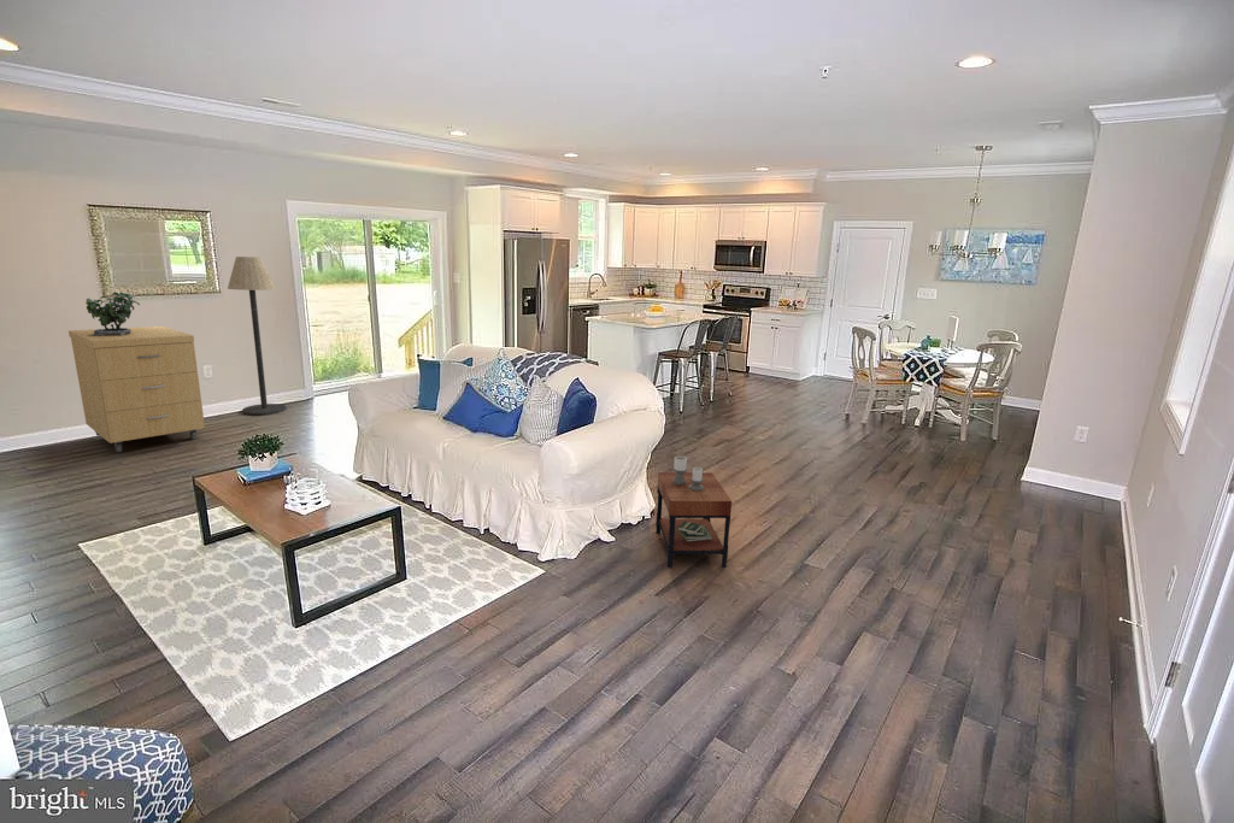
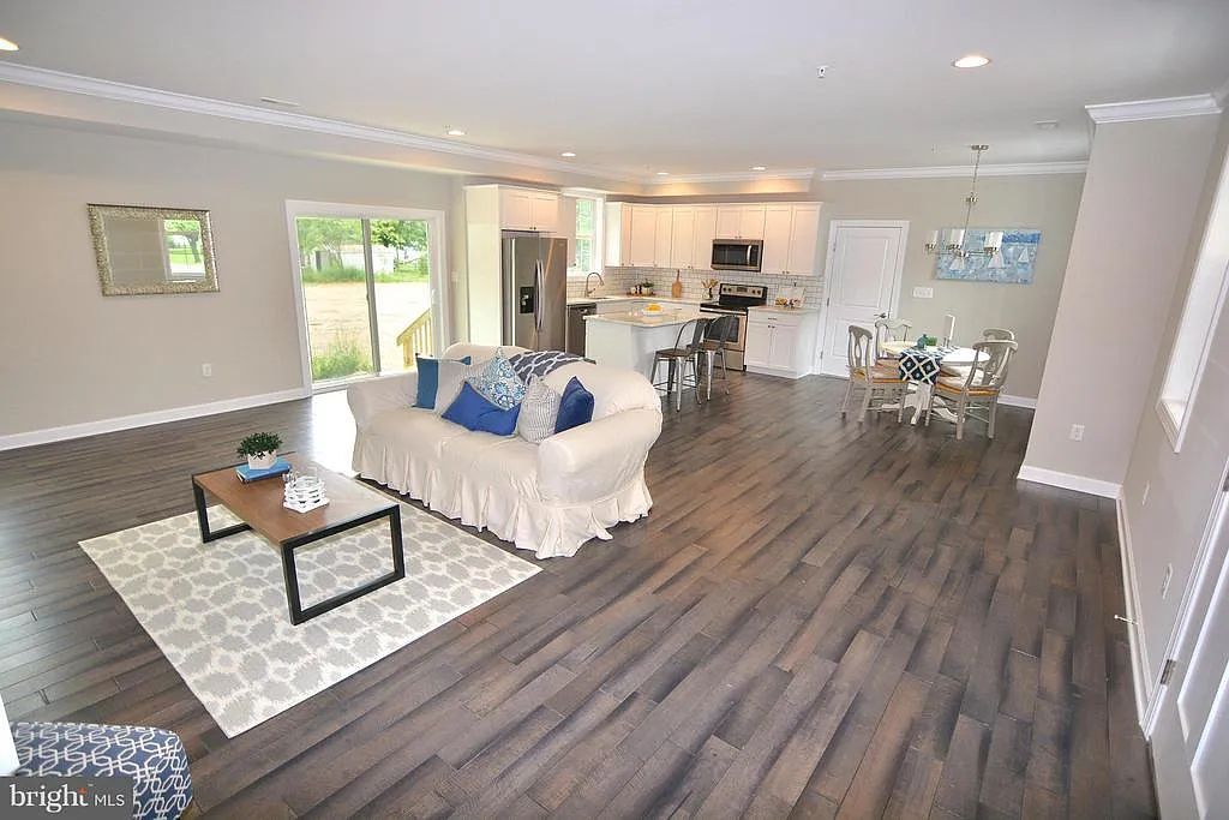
- potted plant [84,289,141,336]
- storage cabinet [67,325,206,453]
- side table [654,454,733,569]
- floor lamp [227,255,288,416]
